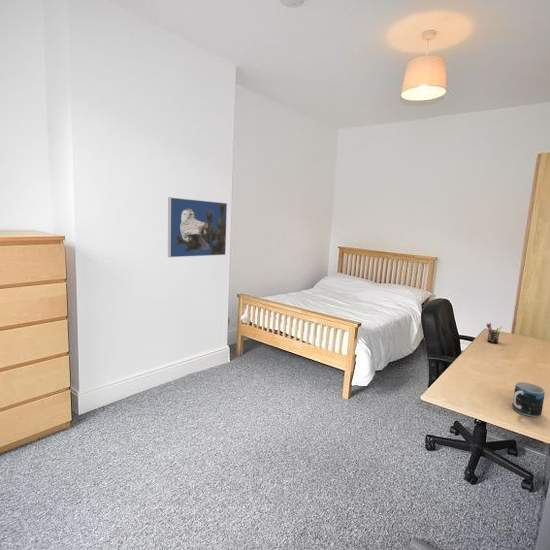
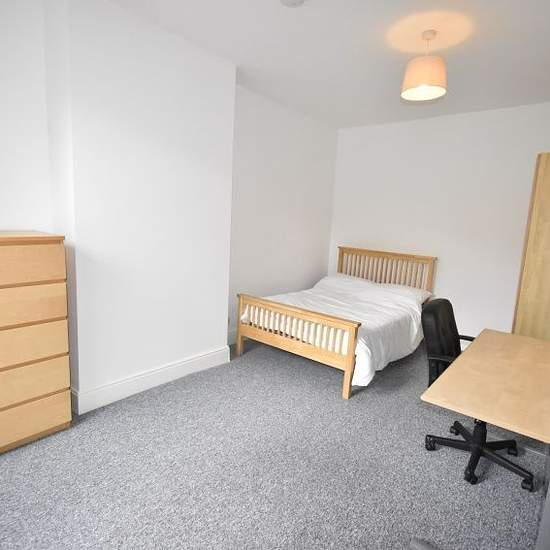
- pen holder [485,322,504,344]
- mug [511,381,546,418]
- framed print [167,196,228,258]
